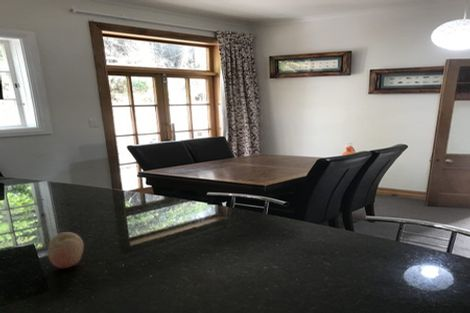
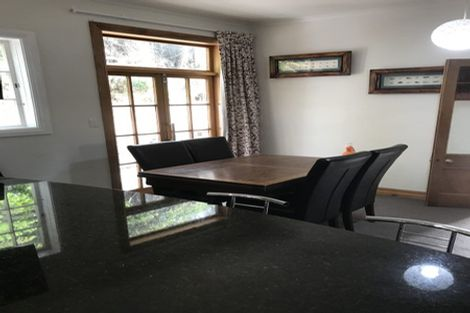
- fruit [47,231,85,269]
